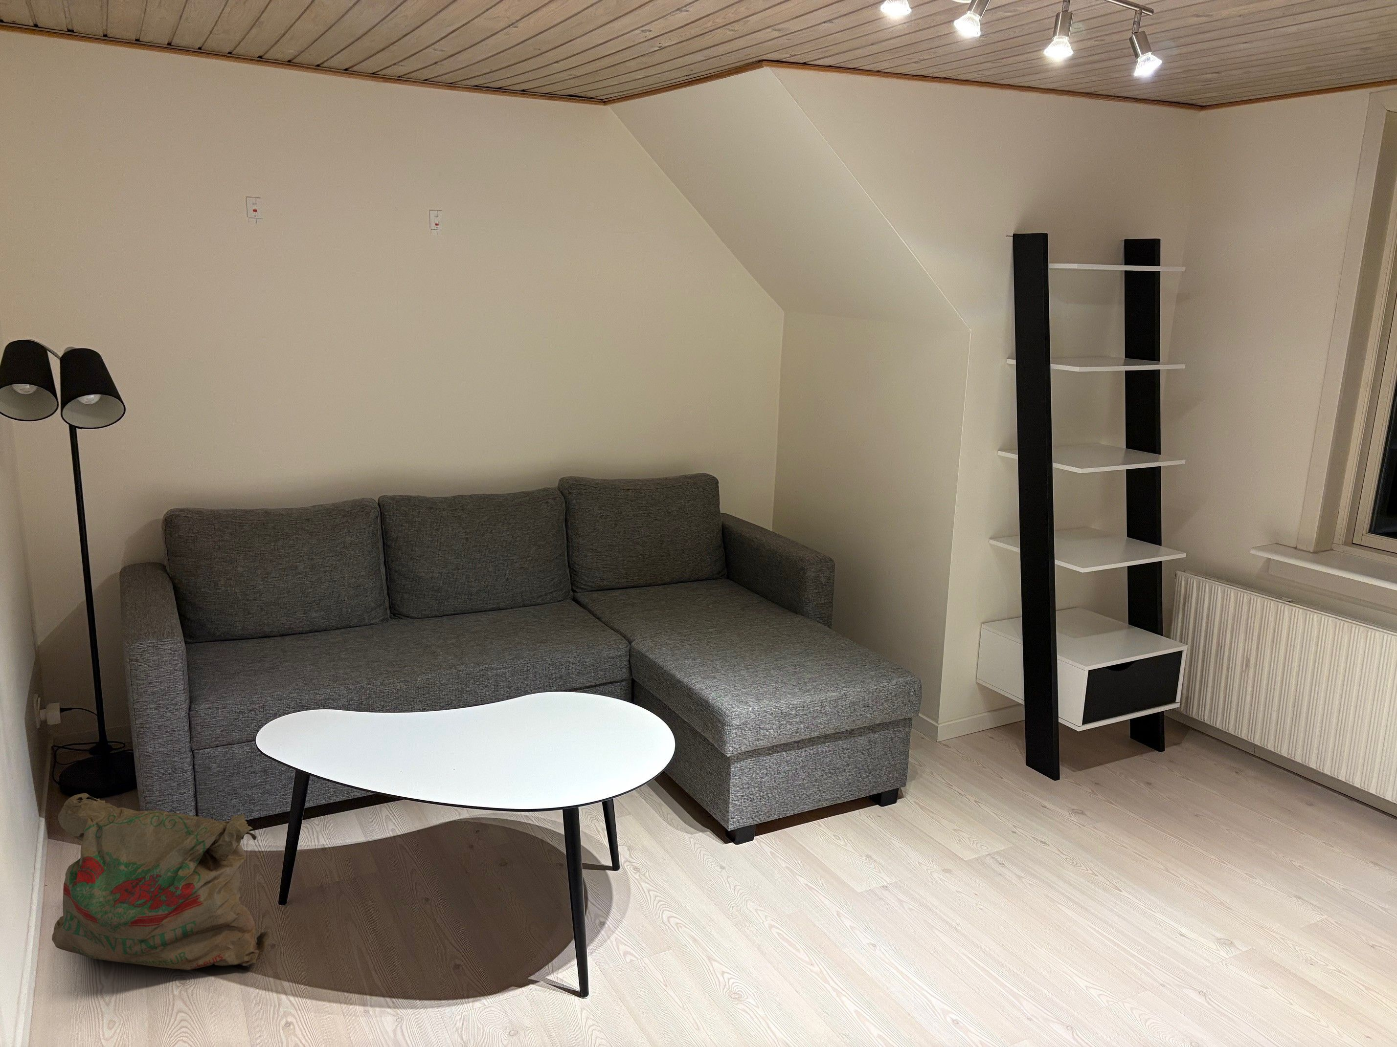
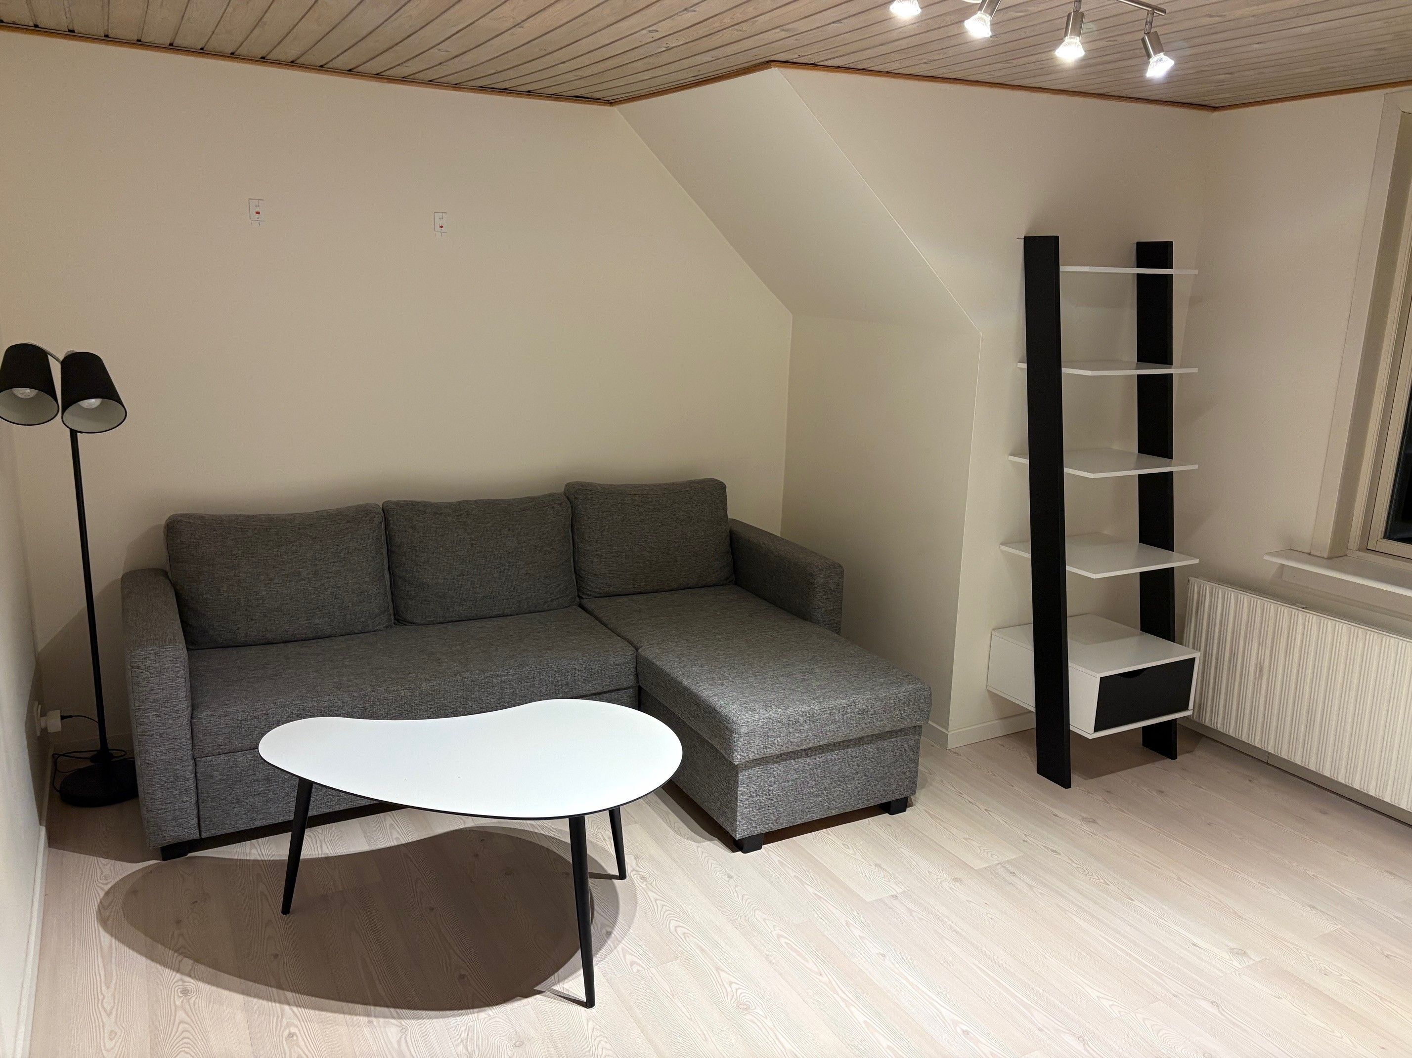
- bag [52,793,271,970]
